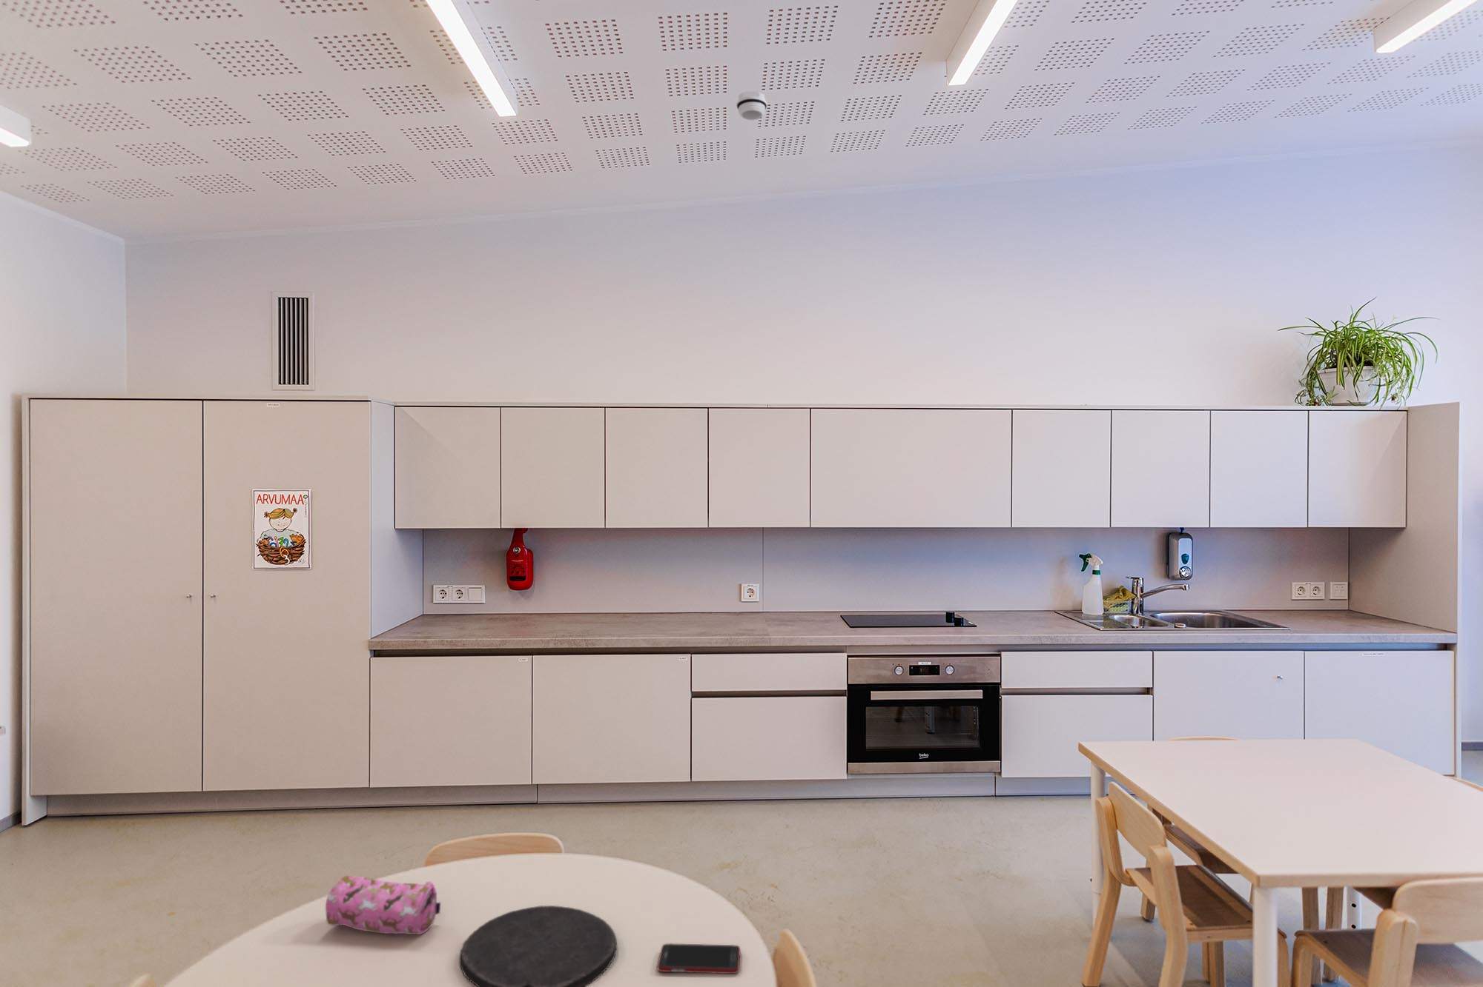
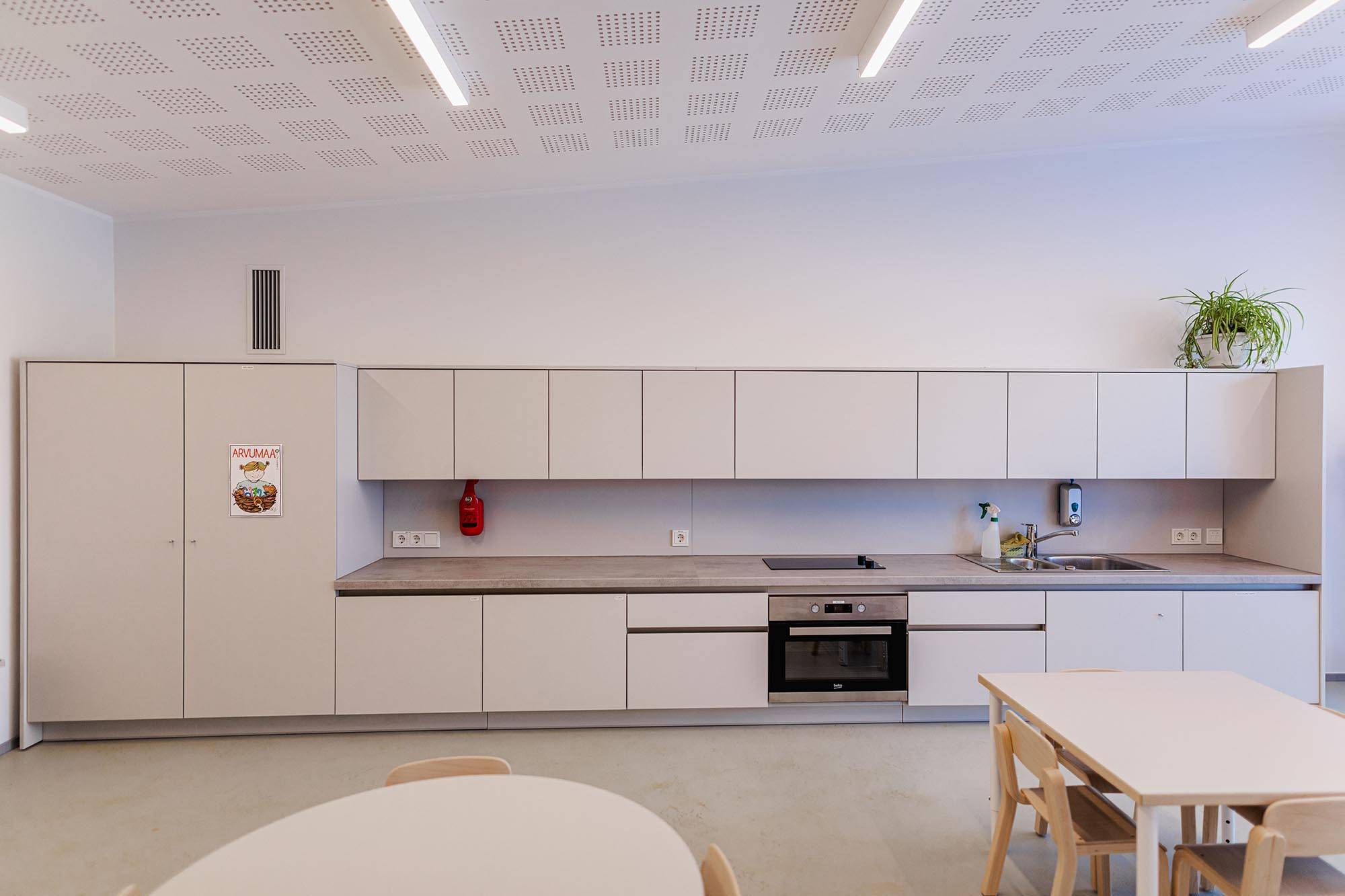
- smoke detector [735,90,767,121]
- cell phone [657,943,741,975]
- plate [459,904,617,987]
- pencil case [325,876,441,935]
